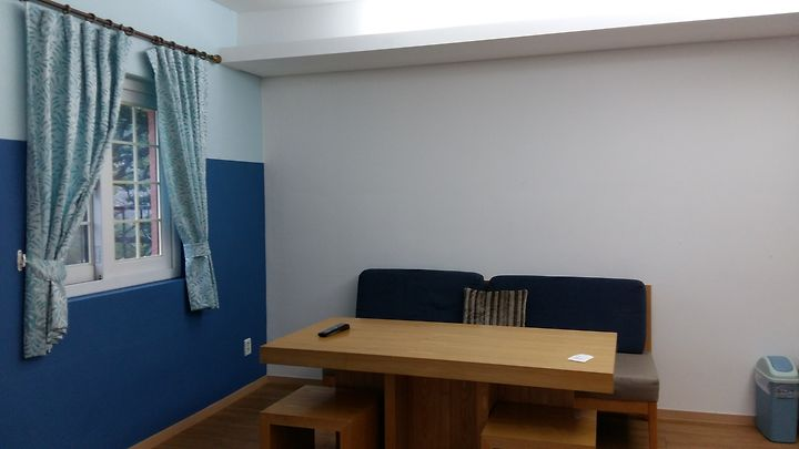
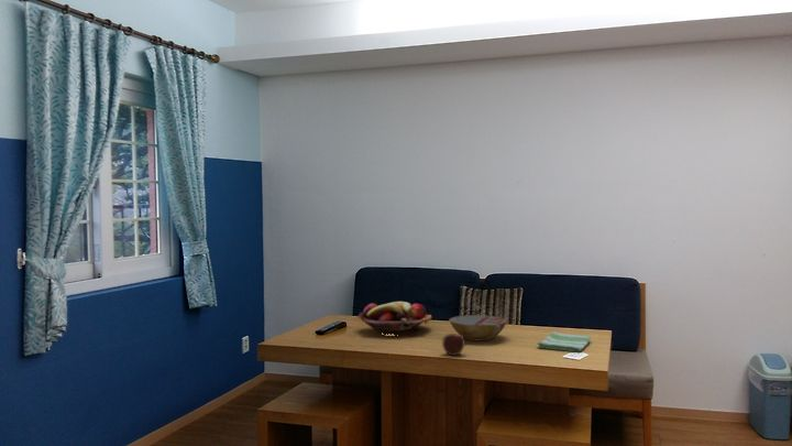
+ apple [441,333,465,357]
+ fruit basket [358,301,432,334]
+ dish towel [536,331,592,352]
+ bowl [448,314,508,341]
